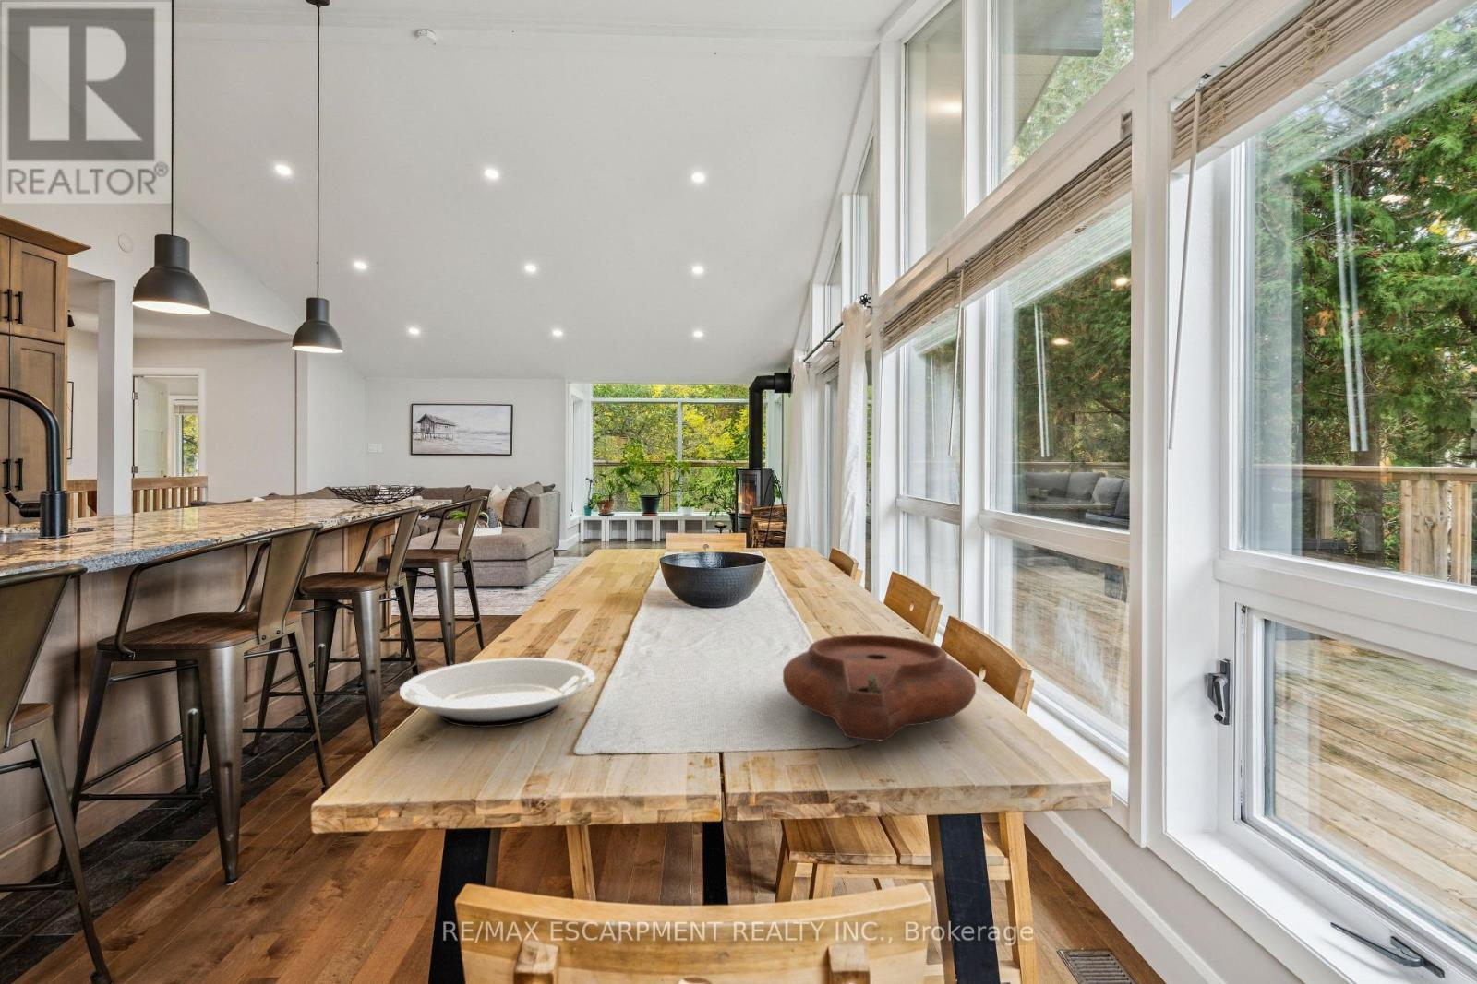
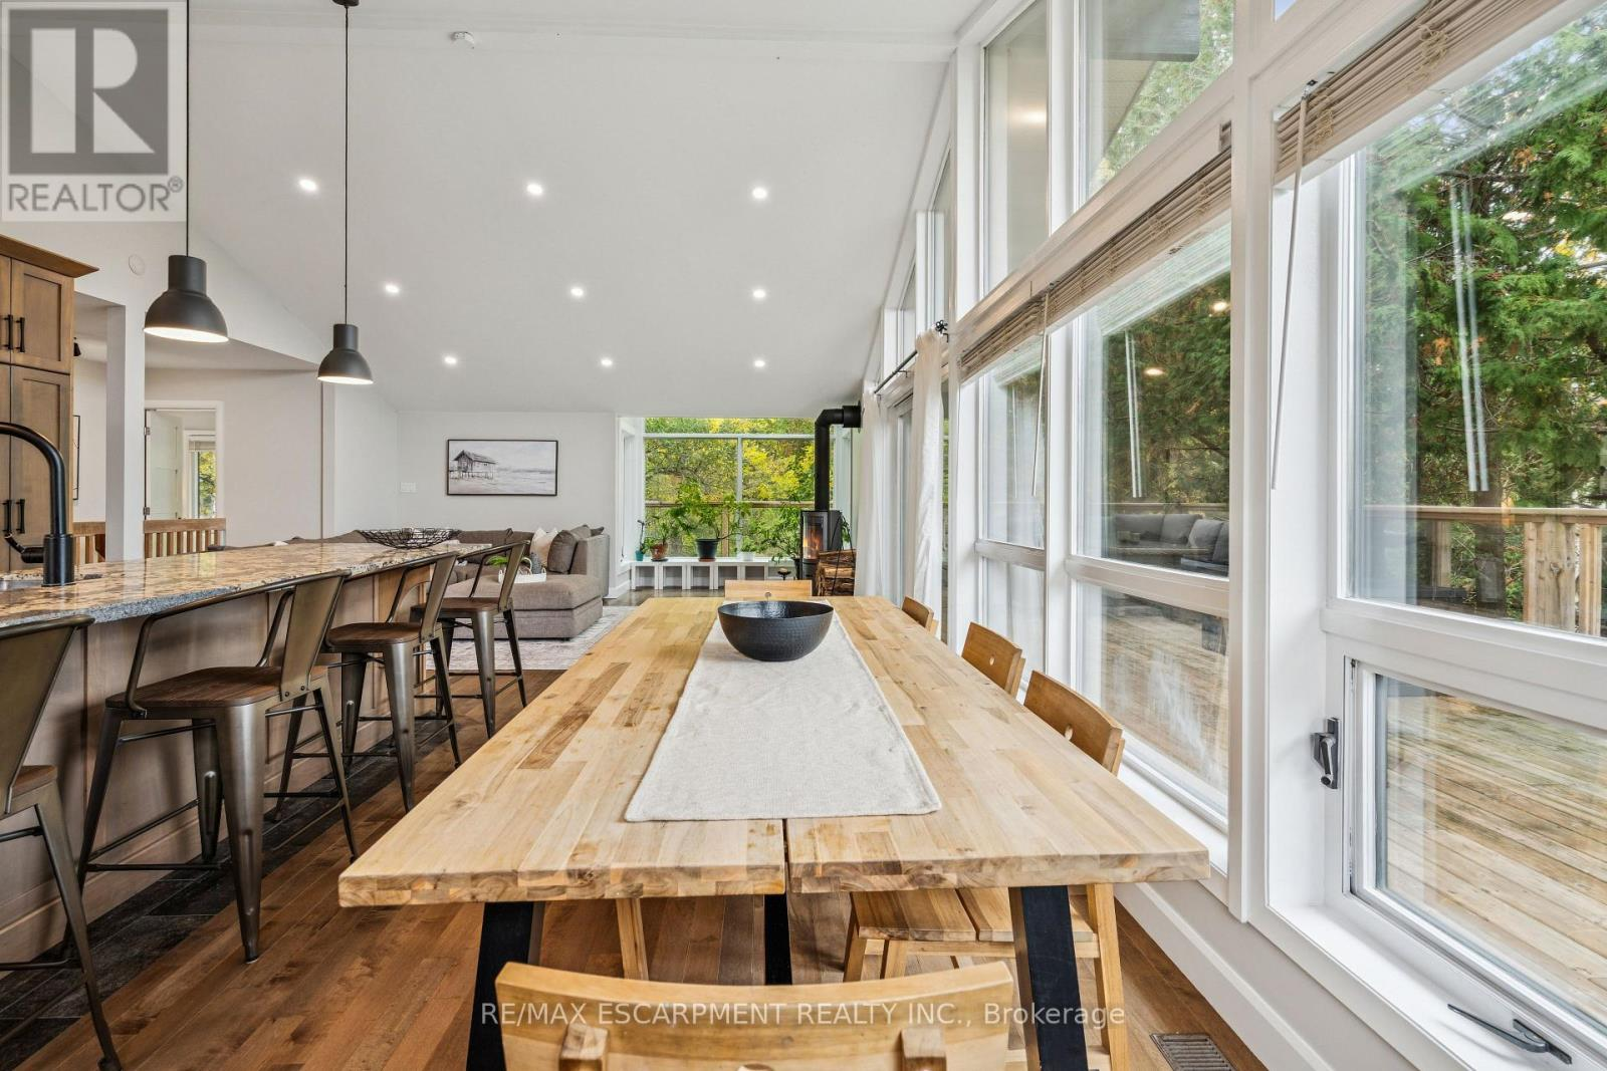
- plate [781,635,977,742]
- plate [399,657,597,728]
